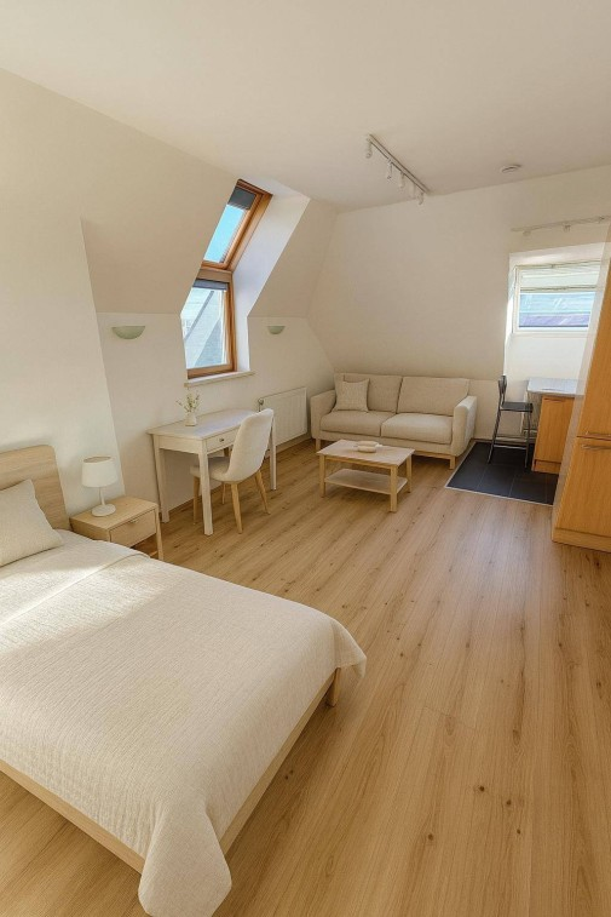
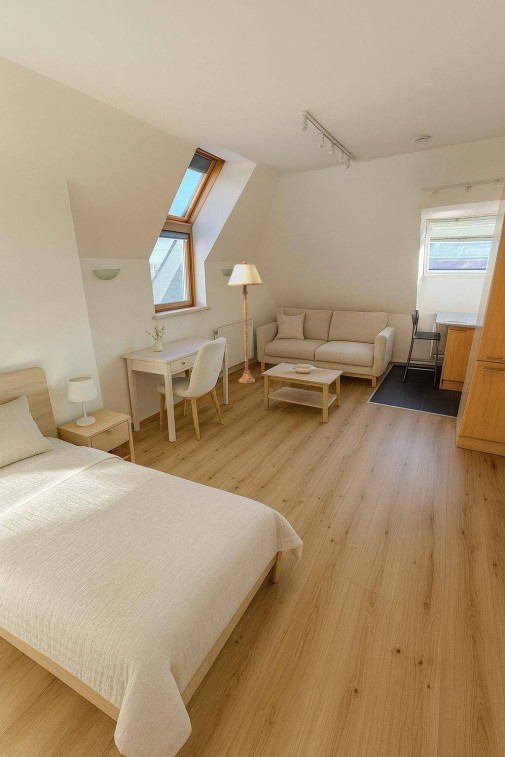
+ floor lamp [227,261,264,385]
